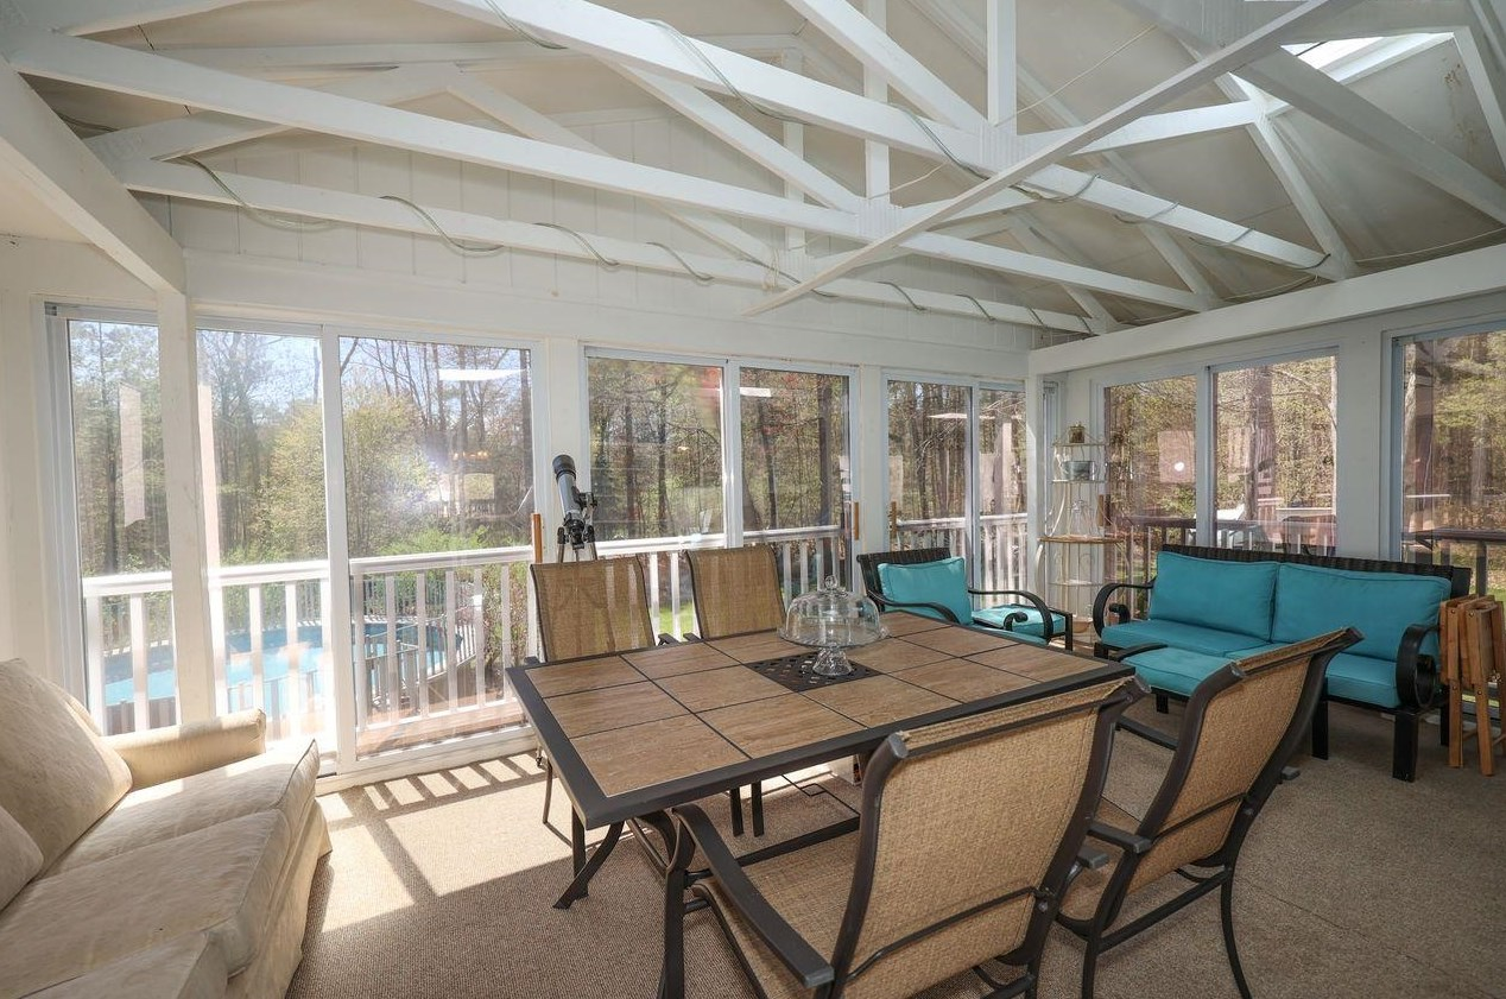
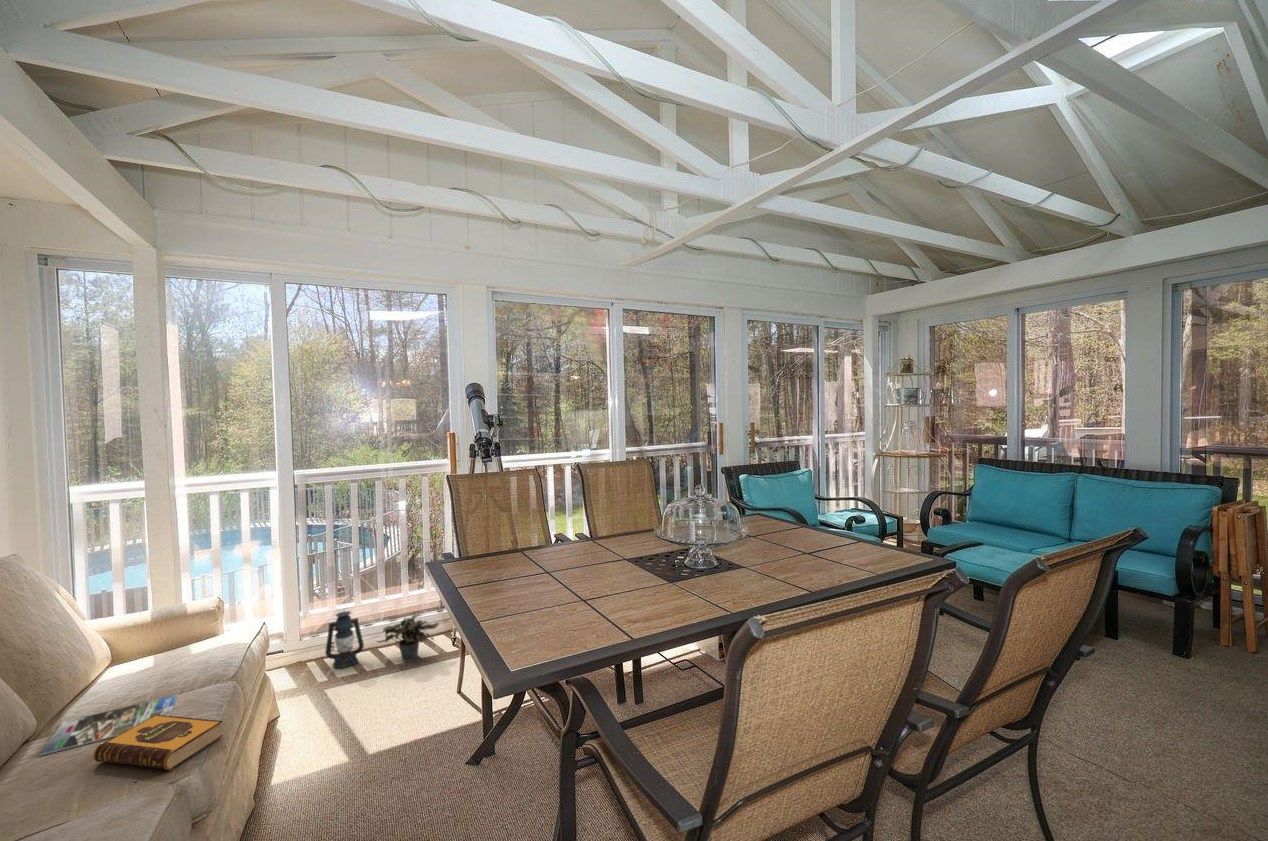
+ magazine [38,694,179,757]
+ hardback book [93,715,224,771]
+ potted plant [375,615,440,663]
+ lantern [324,610,365,669]
